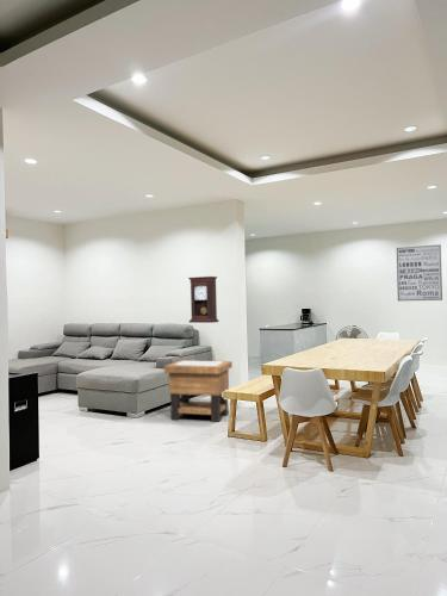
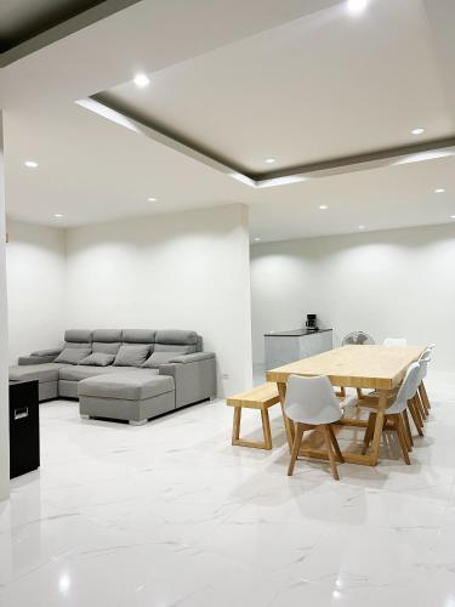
- wall art [396,243,443,302]
- side table [163,359,234,423]
- pendulum clock [187,275,219,324]
